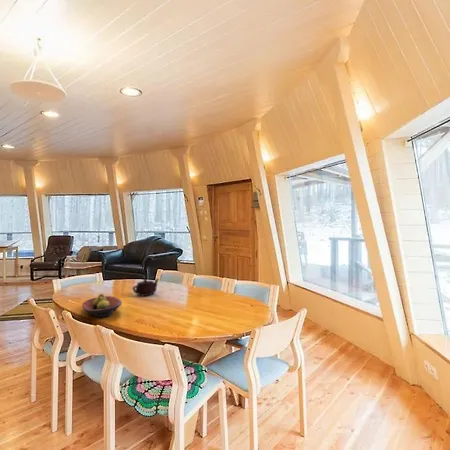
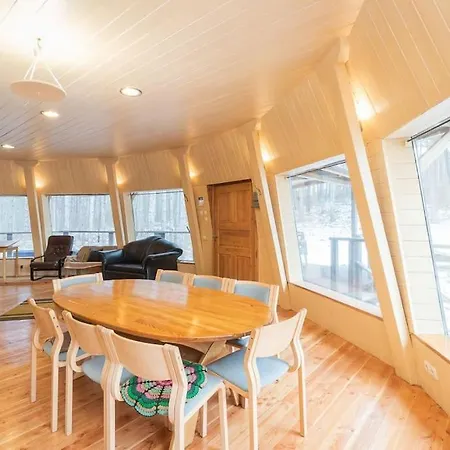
- teapot [131,278,160,297]
- fruit bowl [81,293,123,318]
